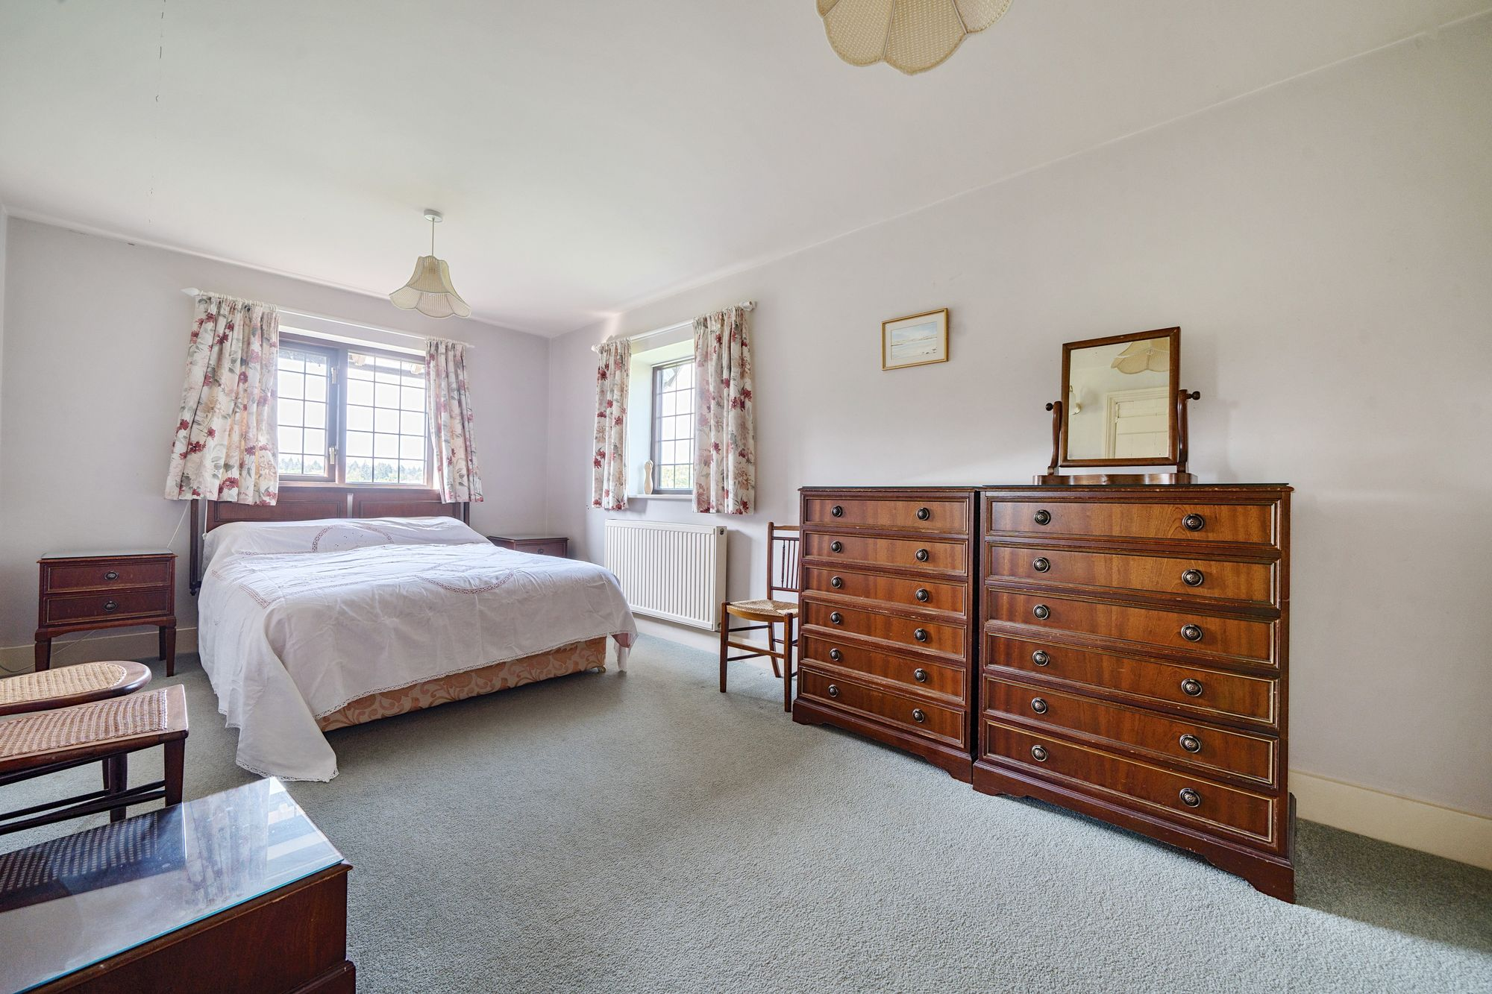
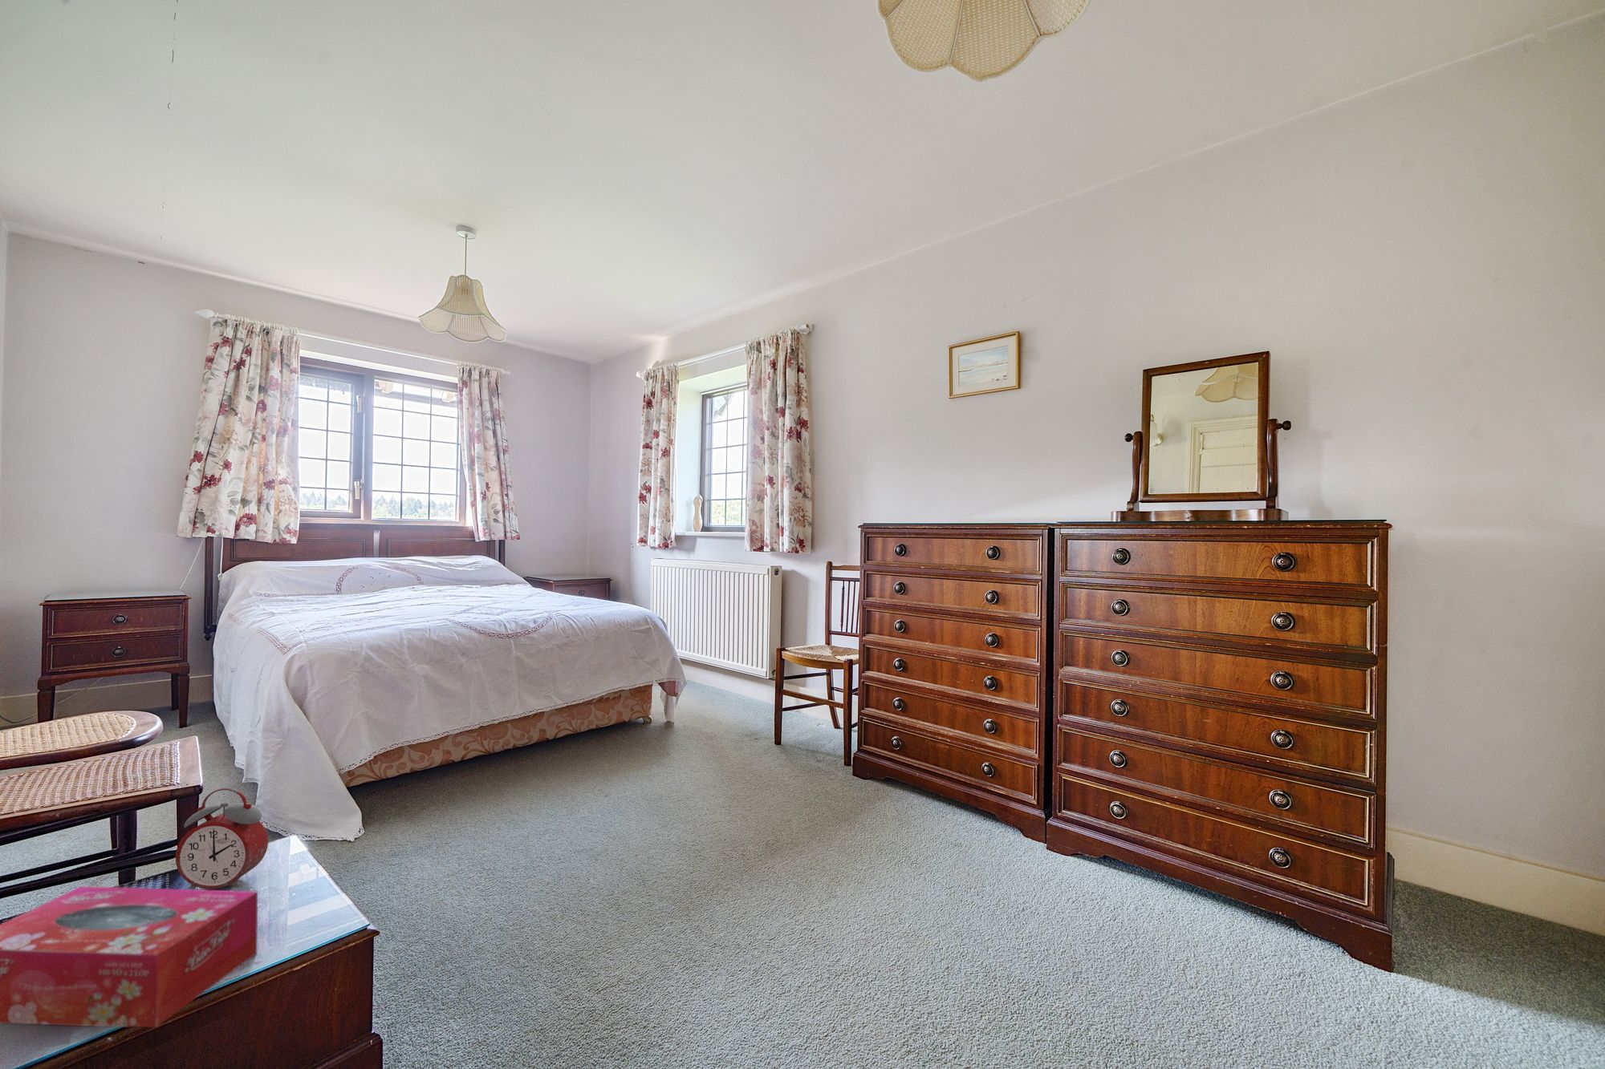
+ alarm clock [175,787,268,890]
+ tissue box [0,885,259,1028]
